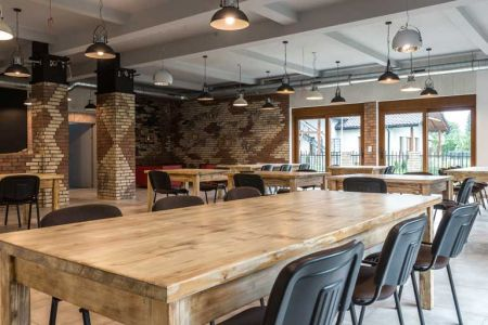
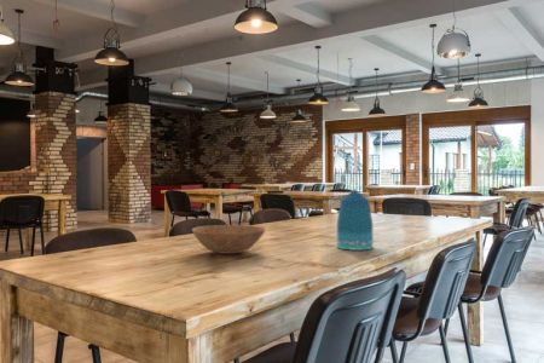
+ bowl [191,224,266,255]
+ vase [336,188,374,252]
